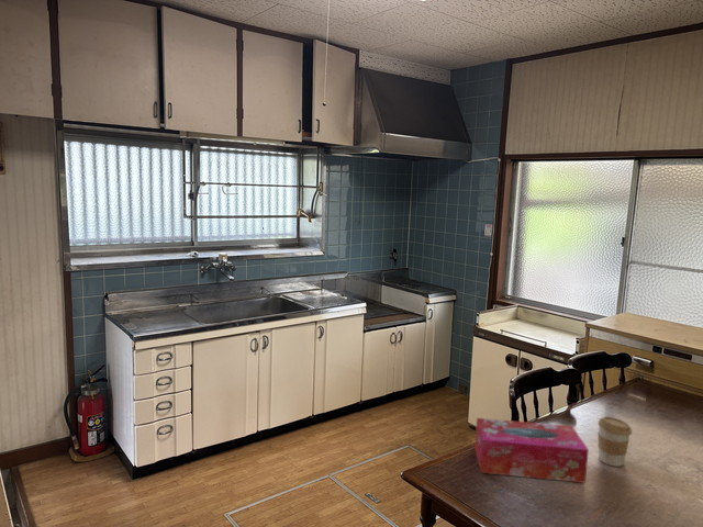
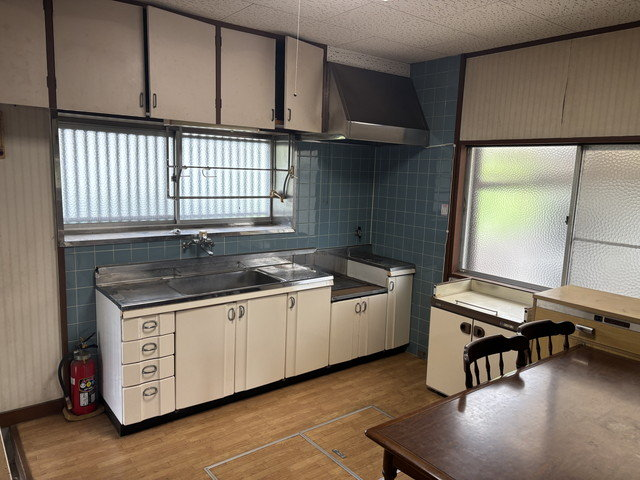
- tissue box [473,417,590,484]
- coffee cup [596,415,633,468]
